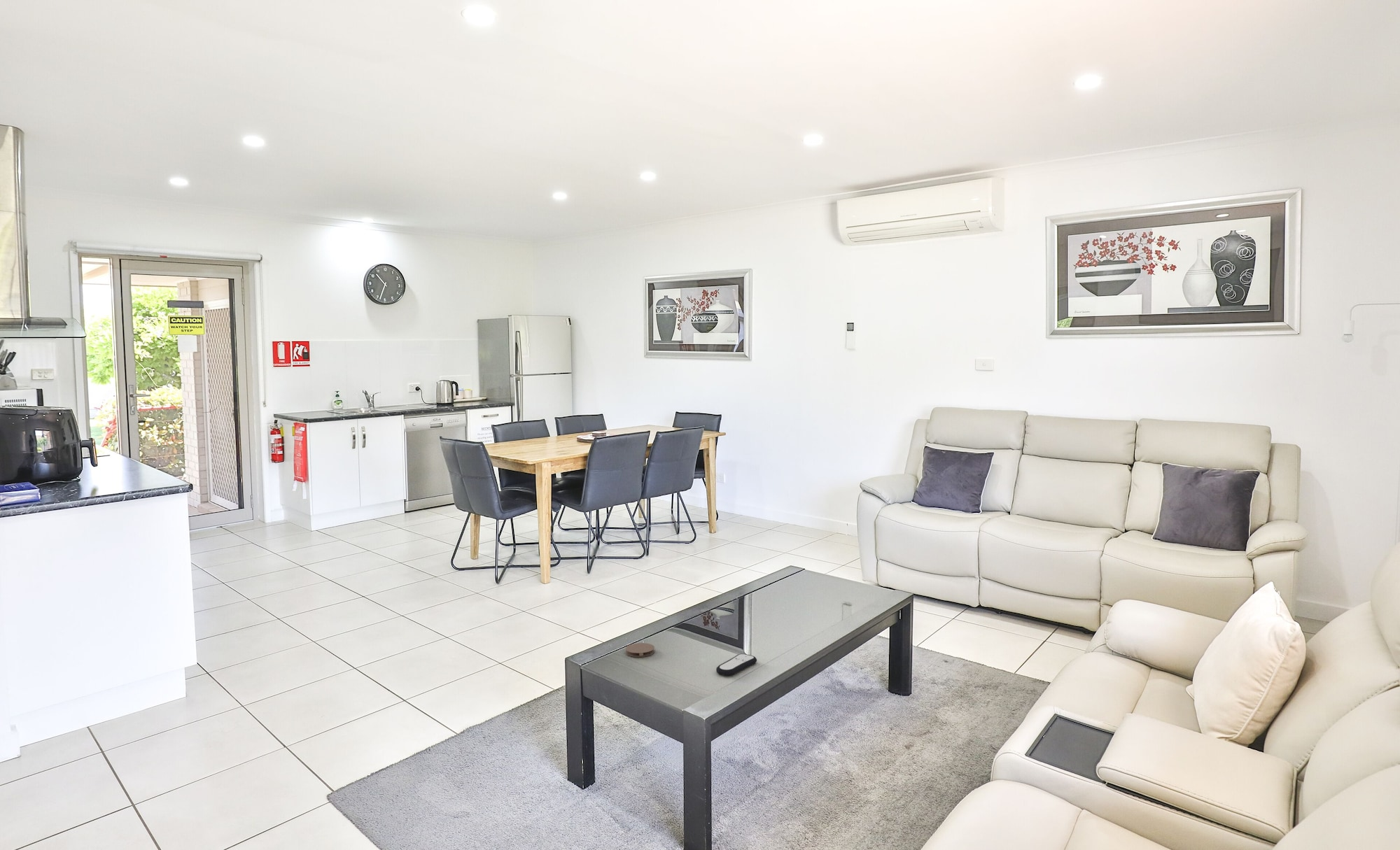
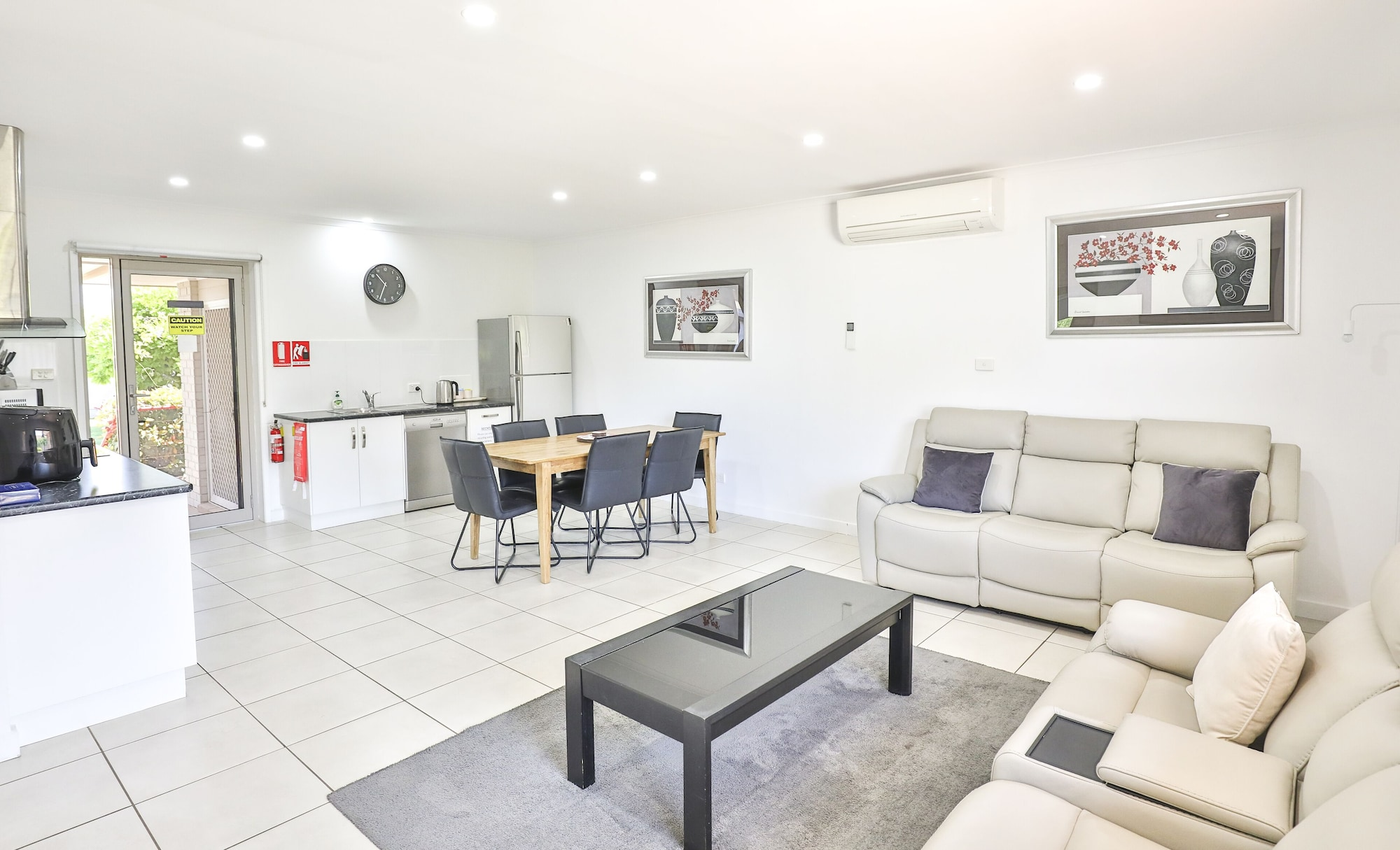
- coaster [625,642,655,658]
- remote control [715,653,757,677]
